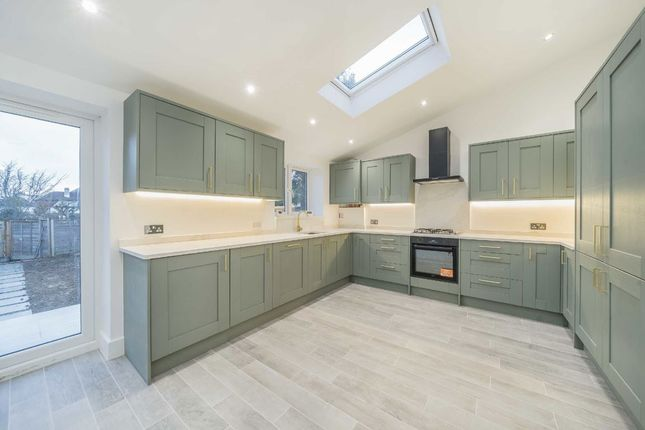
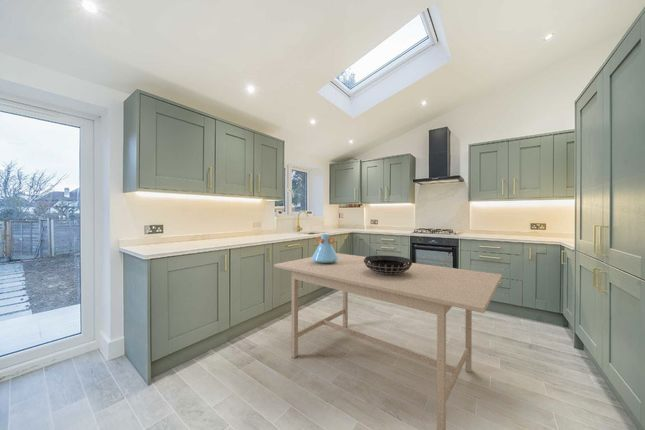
+ dining table [273,252,503,430]
+ vase [311,233,338,263]
+ decorative bowl [364,254,413,275]
